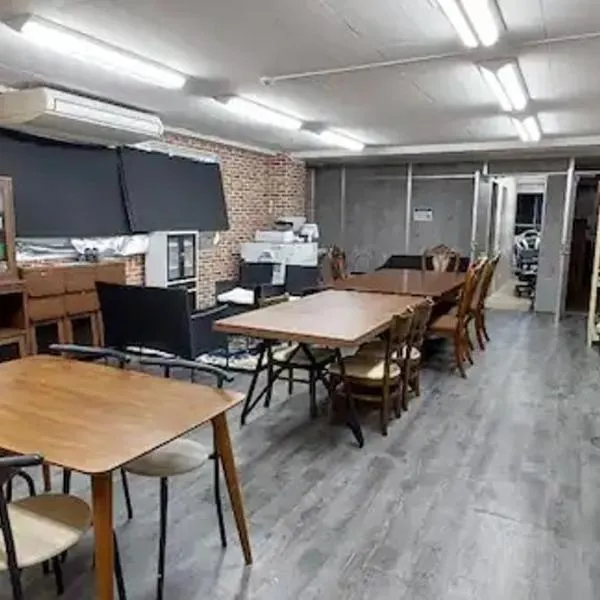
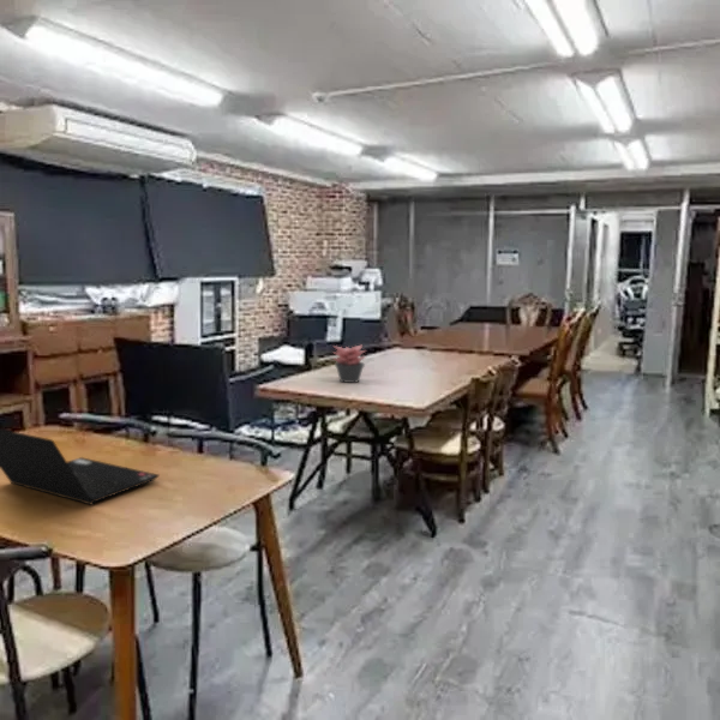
+ laptop computer [0,427,161,506]
+ succulent plant [331,344,367,384]
